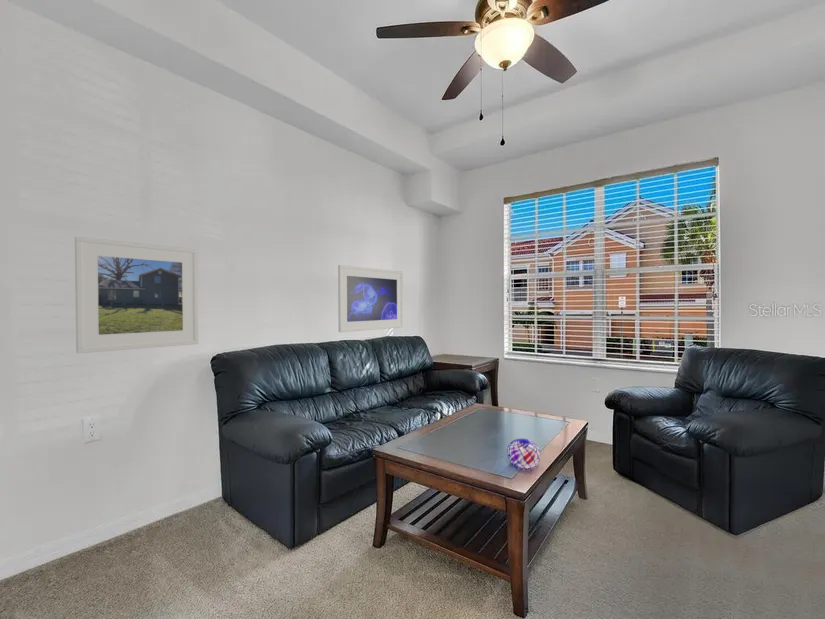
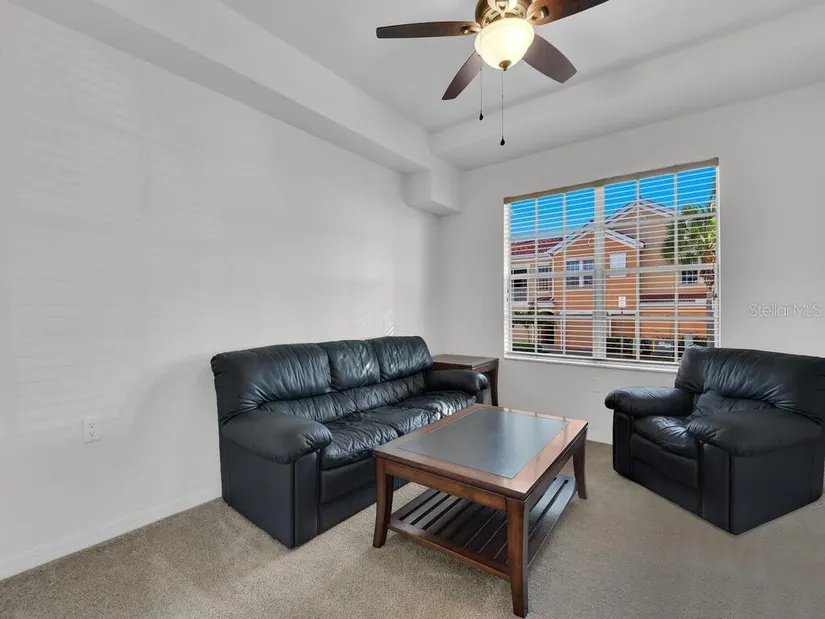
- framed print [74,236,199,354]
- decorative orb [506,438,541,470]
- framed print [337,264,404,333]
